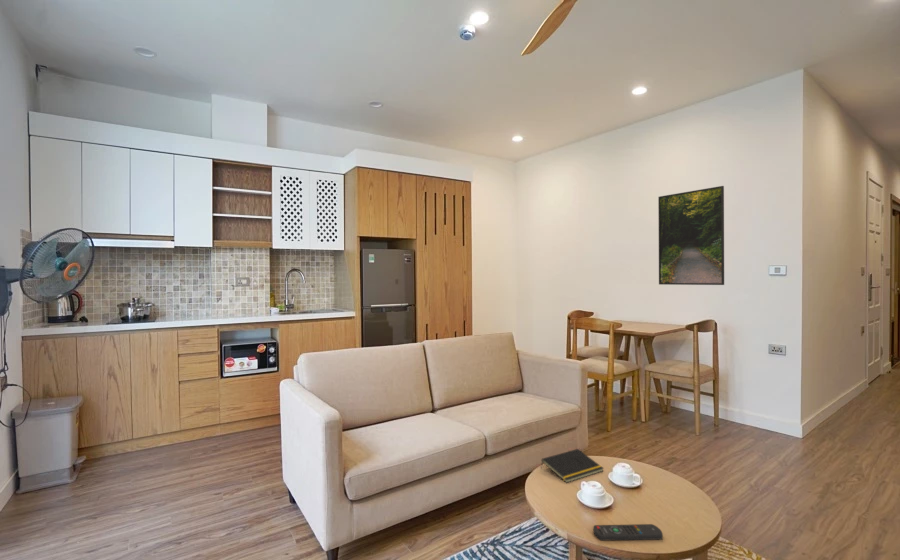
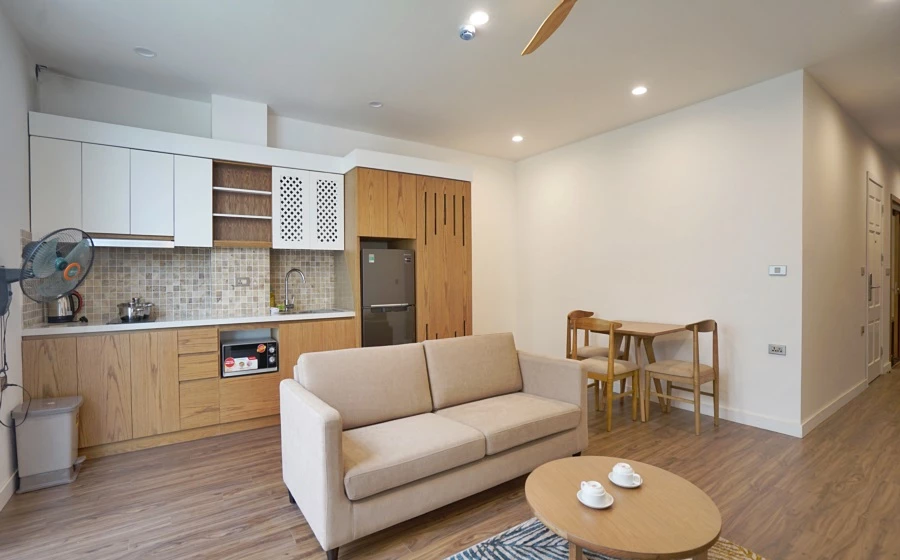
- remote control [592,523,664,542]
- notepad [540,448,605,484]
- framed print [657,185,725,286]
